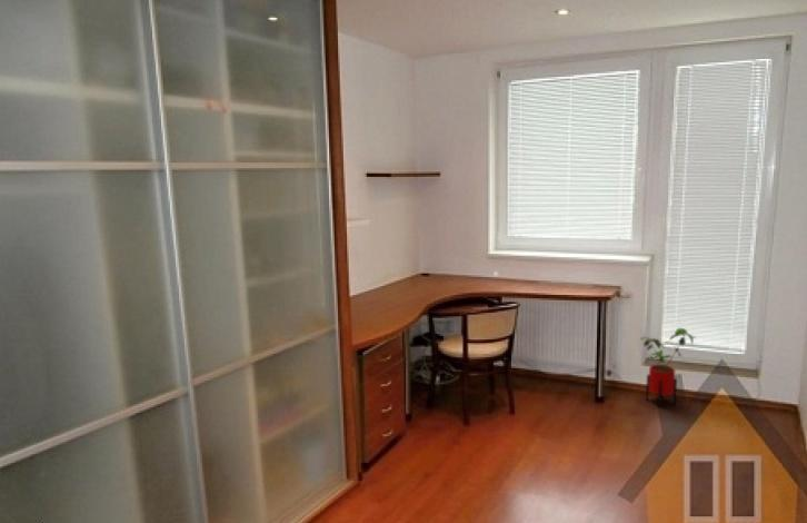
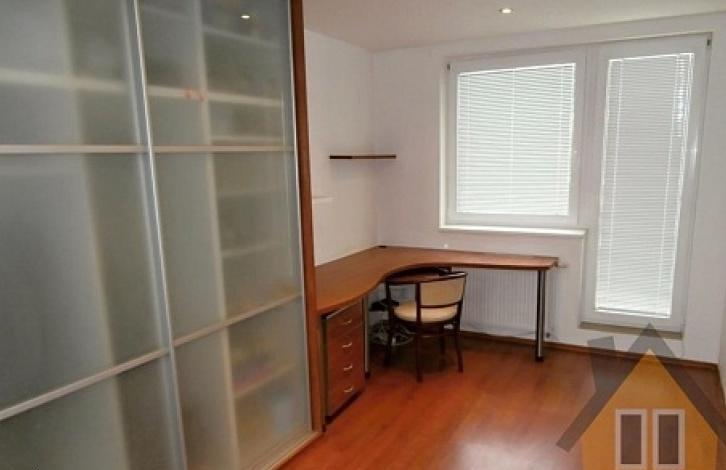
- house plant [639,327,697,408]
